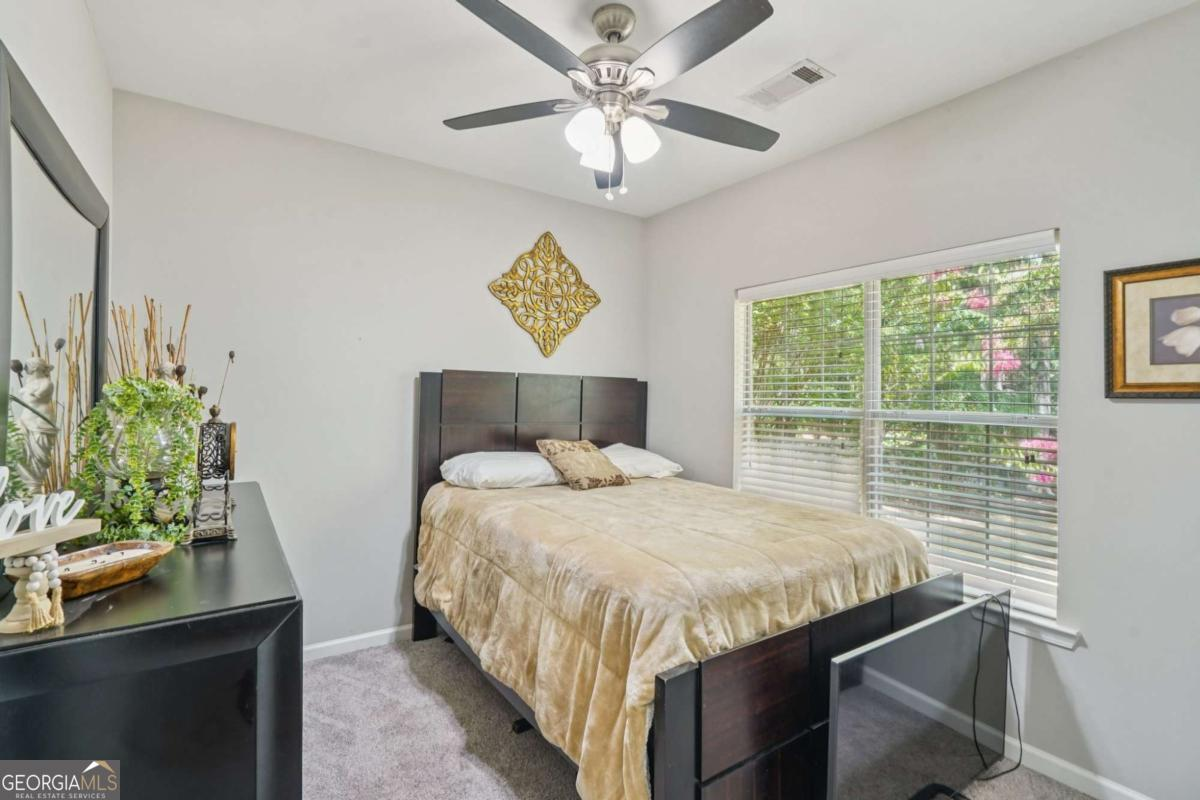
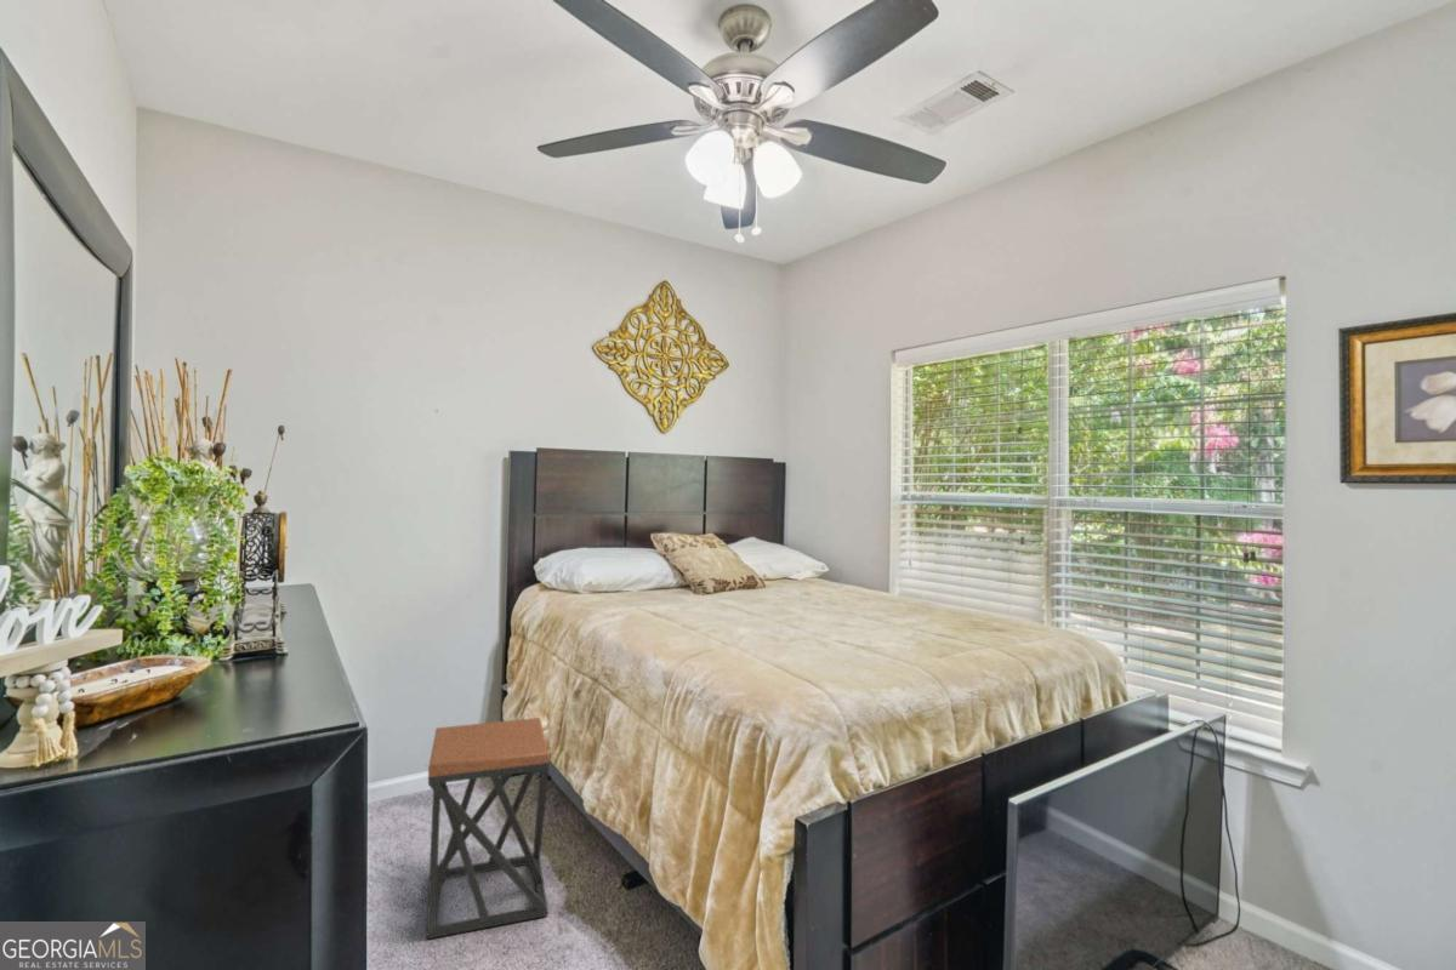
+ stool [426,717,550,940]
